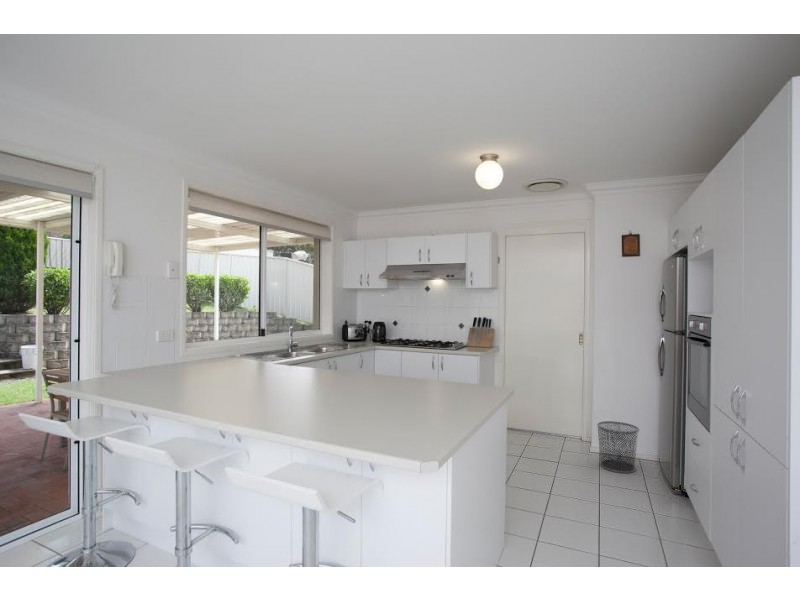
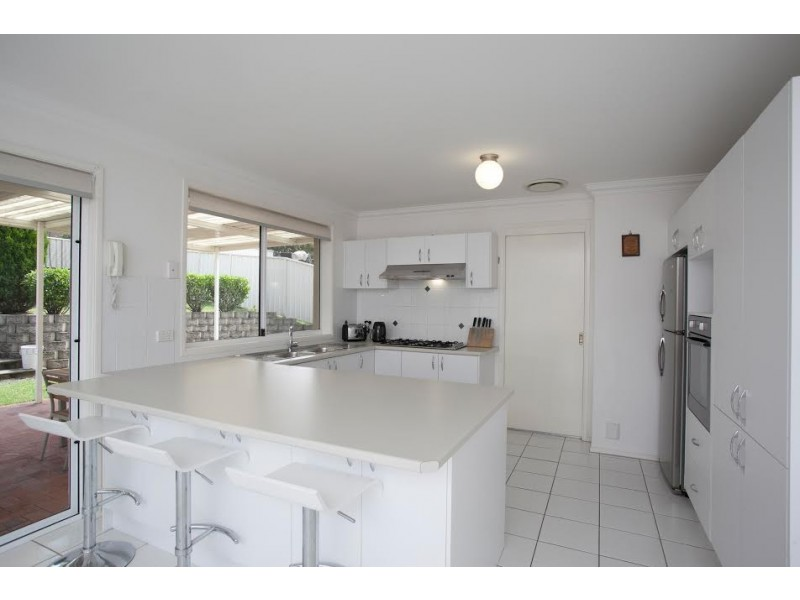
- waste bin [596,420,640,474]
